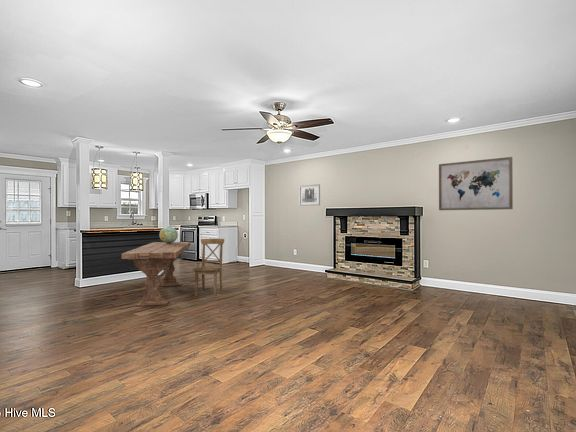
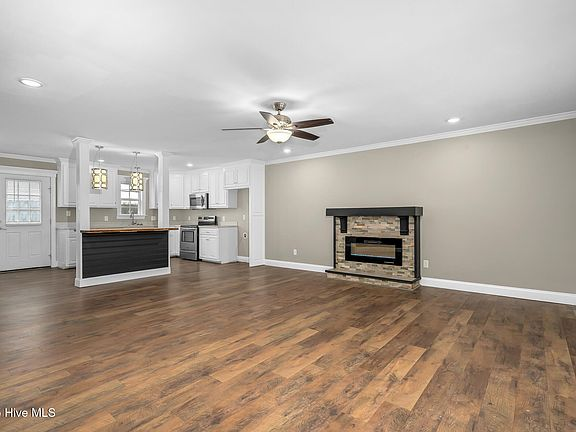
- wall art [298,183,321,207]
- wall art [438,156,514,211]
- dining chair [192,238,225,297]
- dining table [121,241,191,307]
- decorative globe [159,226,179,244]
